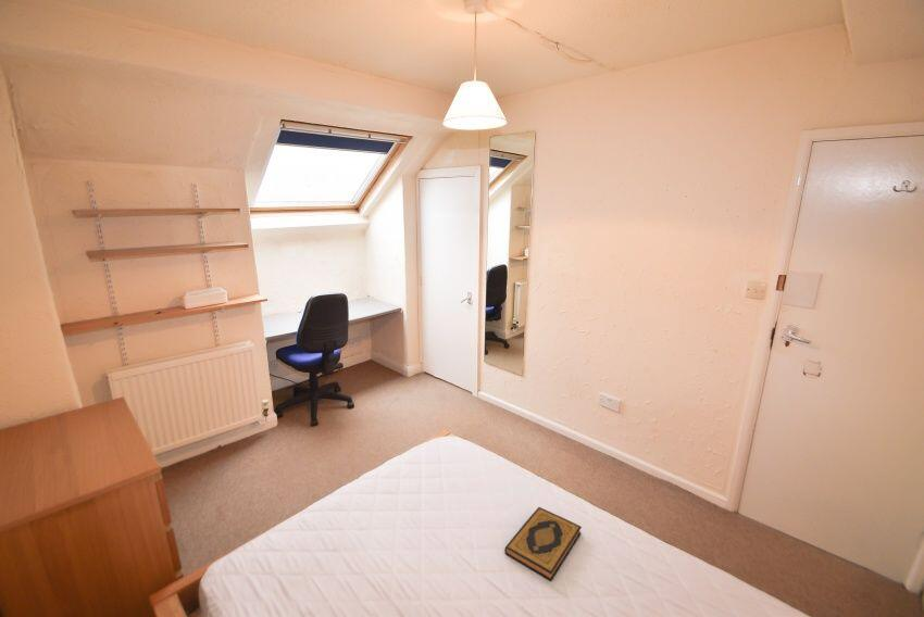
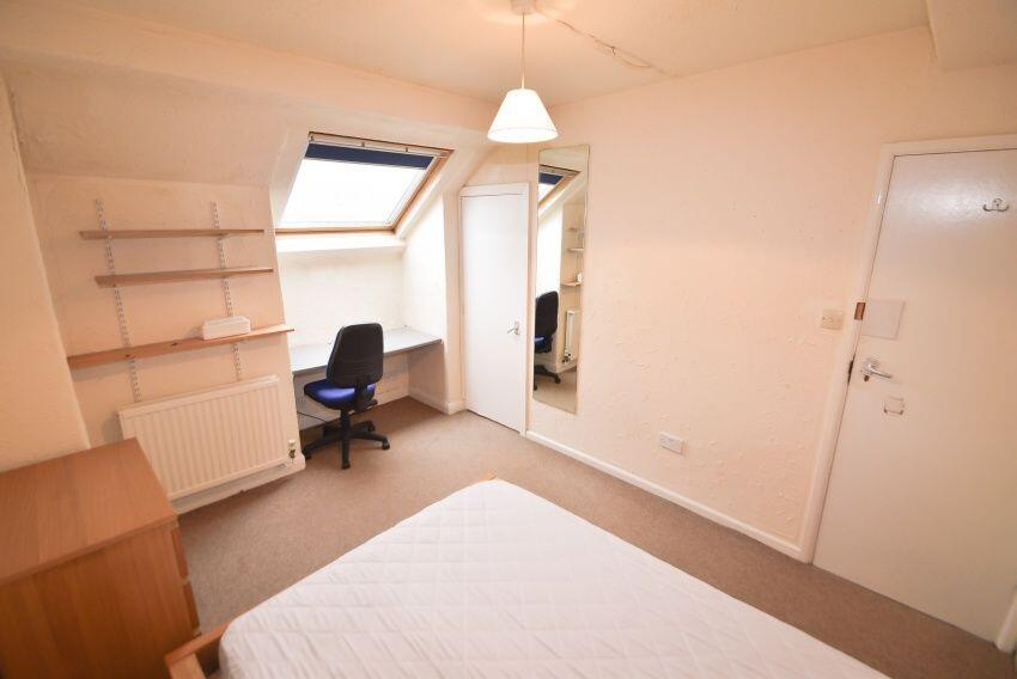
- hardback book [503,506,583,582]
